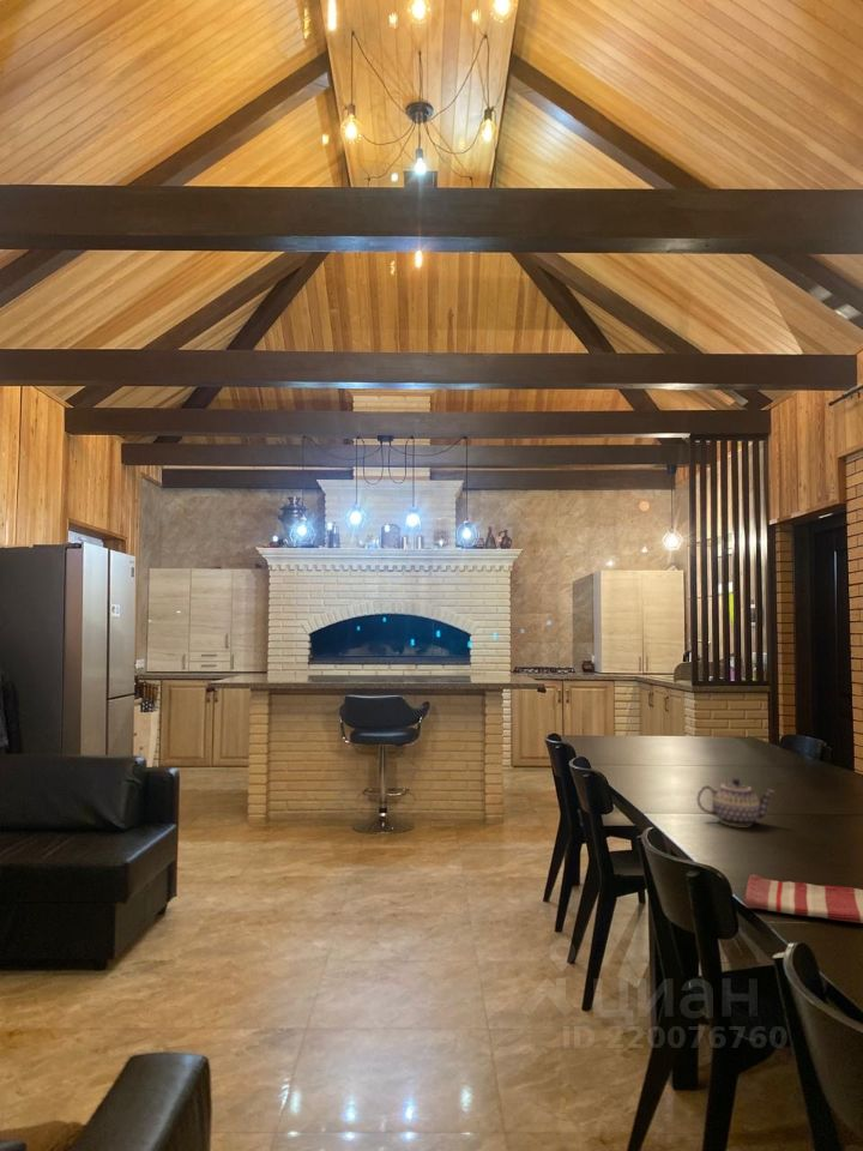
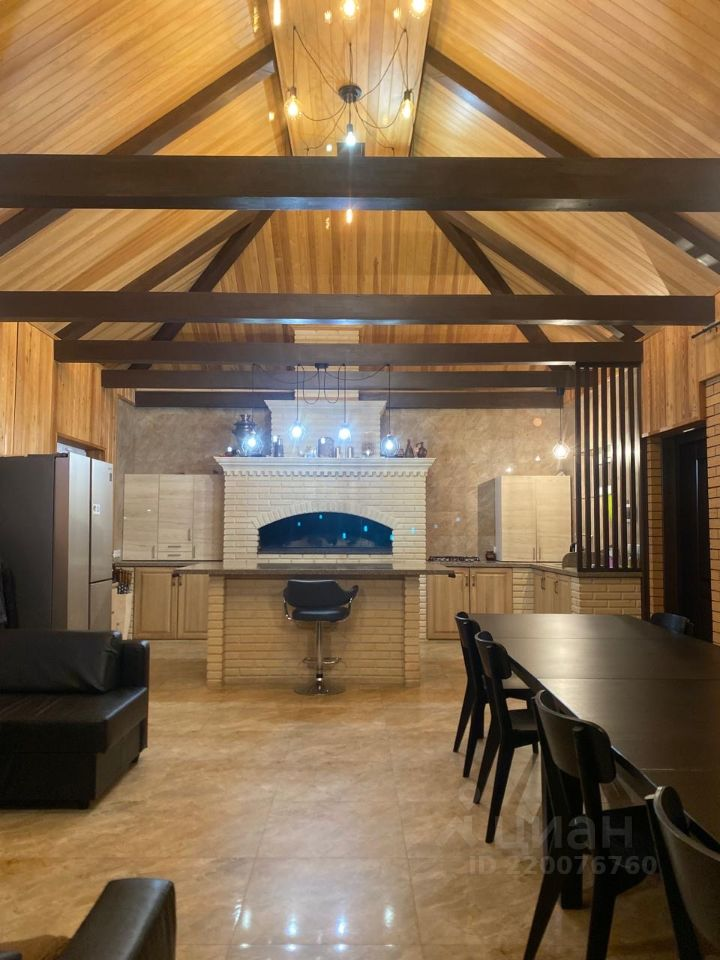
- teapot [696,777,776,827]
- dish towel [743,873,863,924]
